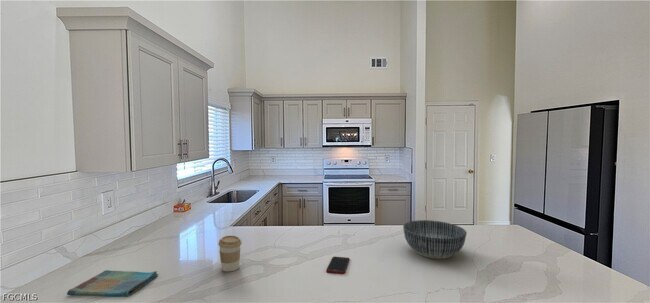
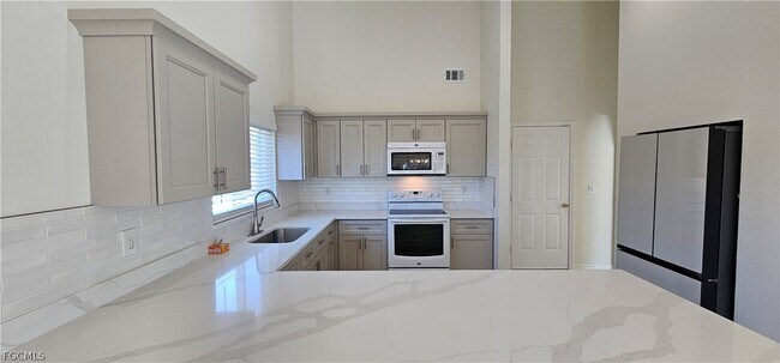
- bowl [402,219,468,260]
- coffee cup [217,235,243,272]
- dish towel [66,269,159,298]
- cell phone [325,256,351,275]
